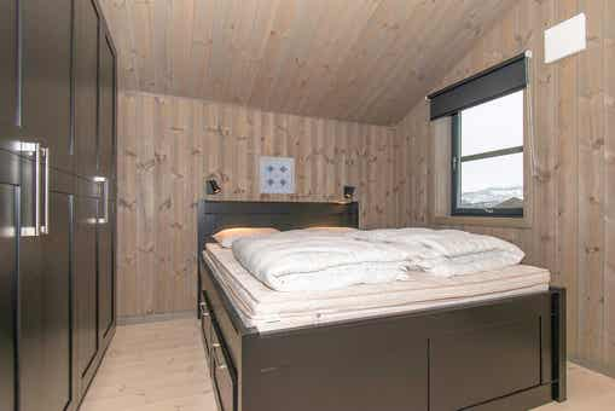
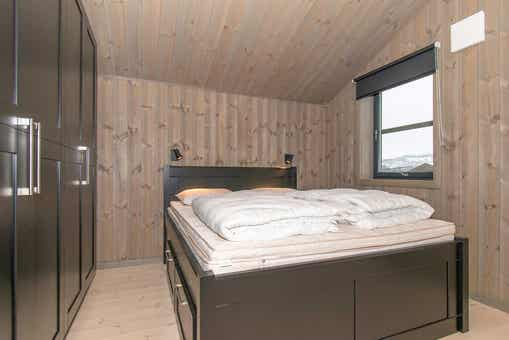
- wall art [257,156,295,195]
